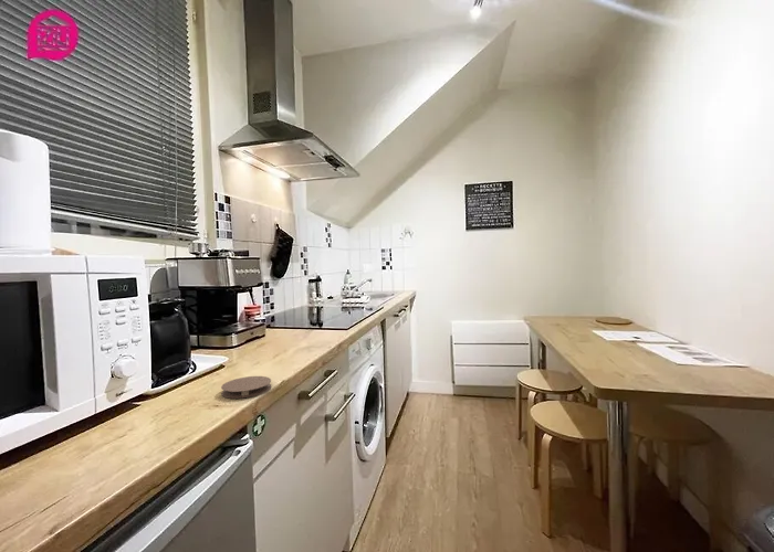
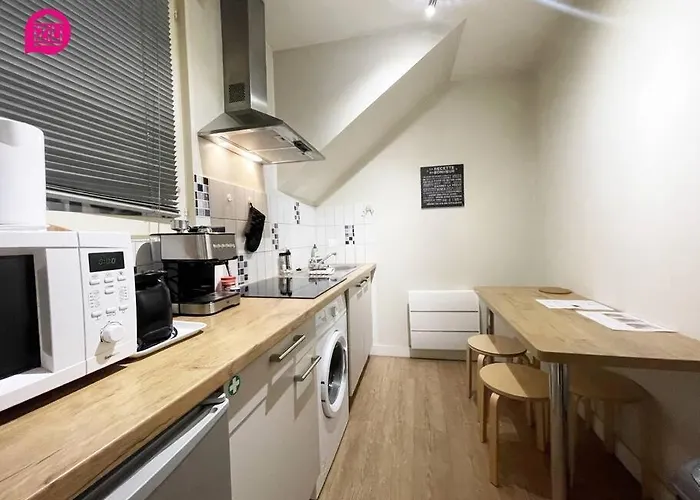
- coaster [220,375,272,400]
